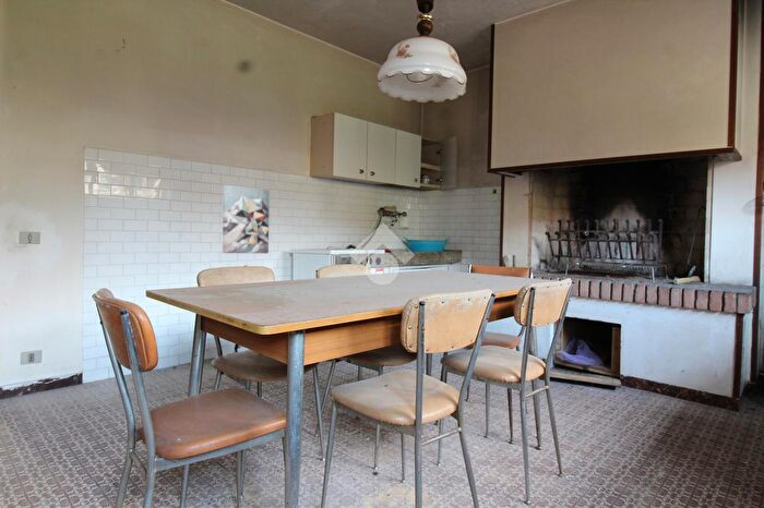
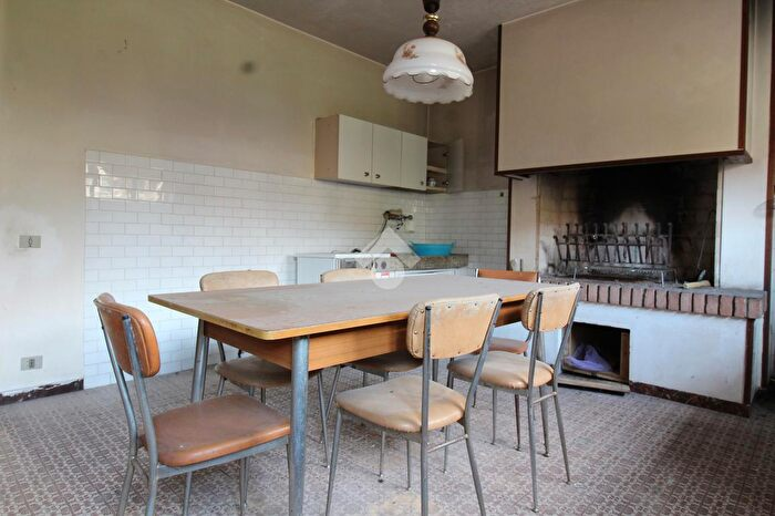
- wall art [222,184,271,254]
